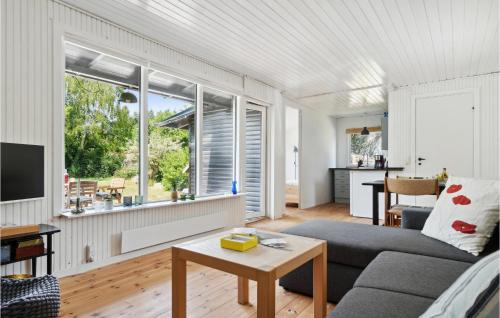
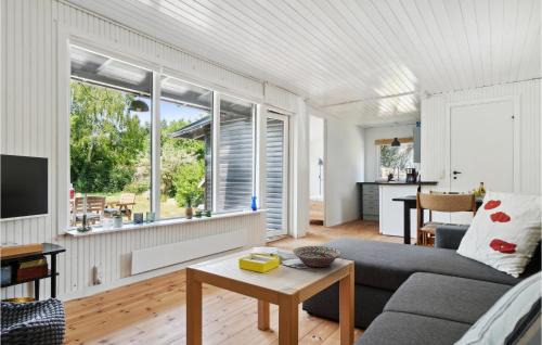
+ decorative bowl [292,245,343,268]
